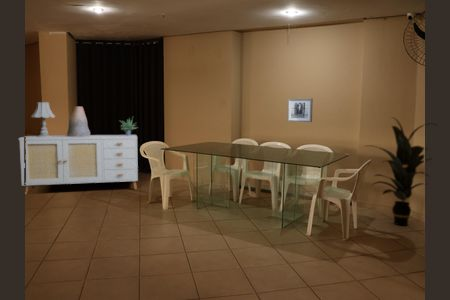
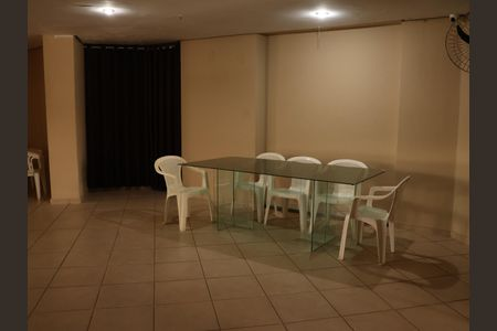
- table lamp [30,101,56,137]
- decorative urn [66,106,91,137]
- wall art [286,97,314,123]
- potted plant [119,116,139,136]
- indoor plant [362,116,440,227]
- sideboard [18,134,139,195]
